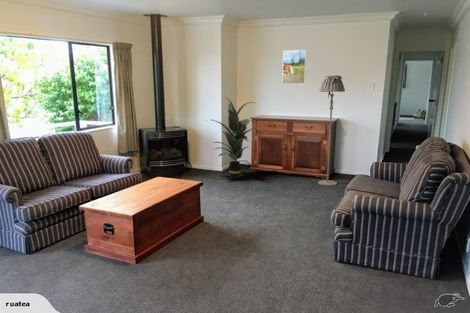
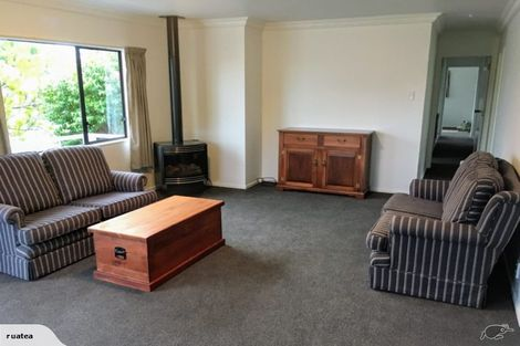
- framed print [281,49,307,85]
- floor lamp [317,74,346,187]
- indoor plant [204,96,257,180]
